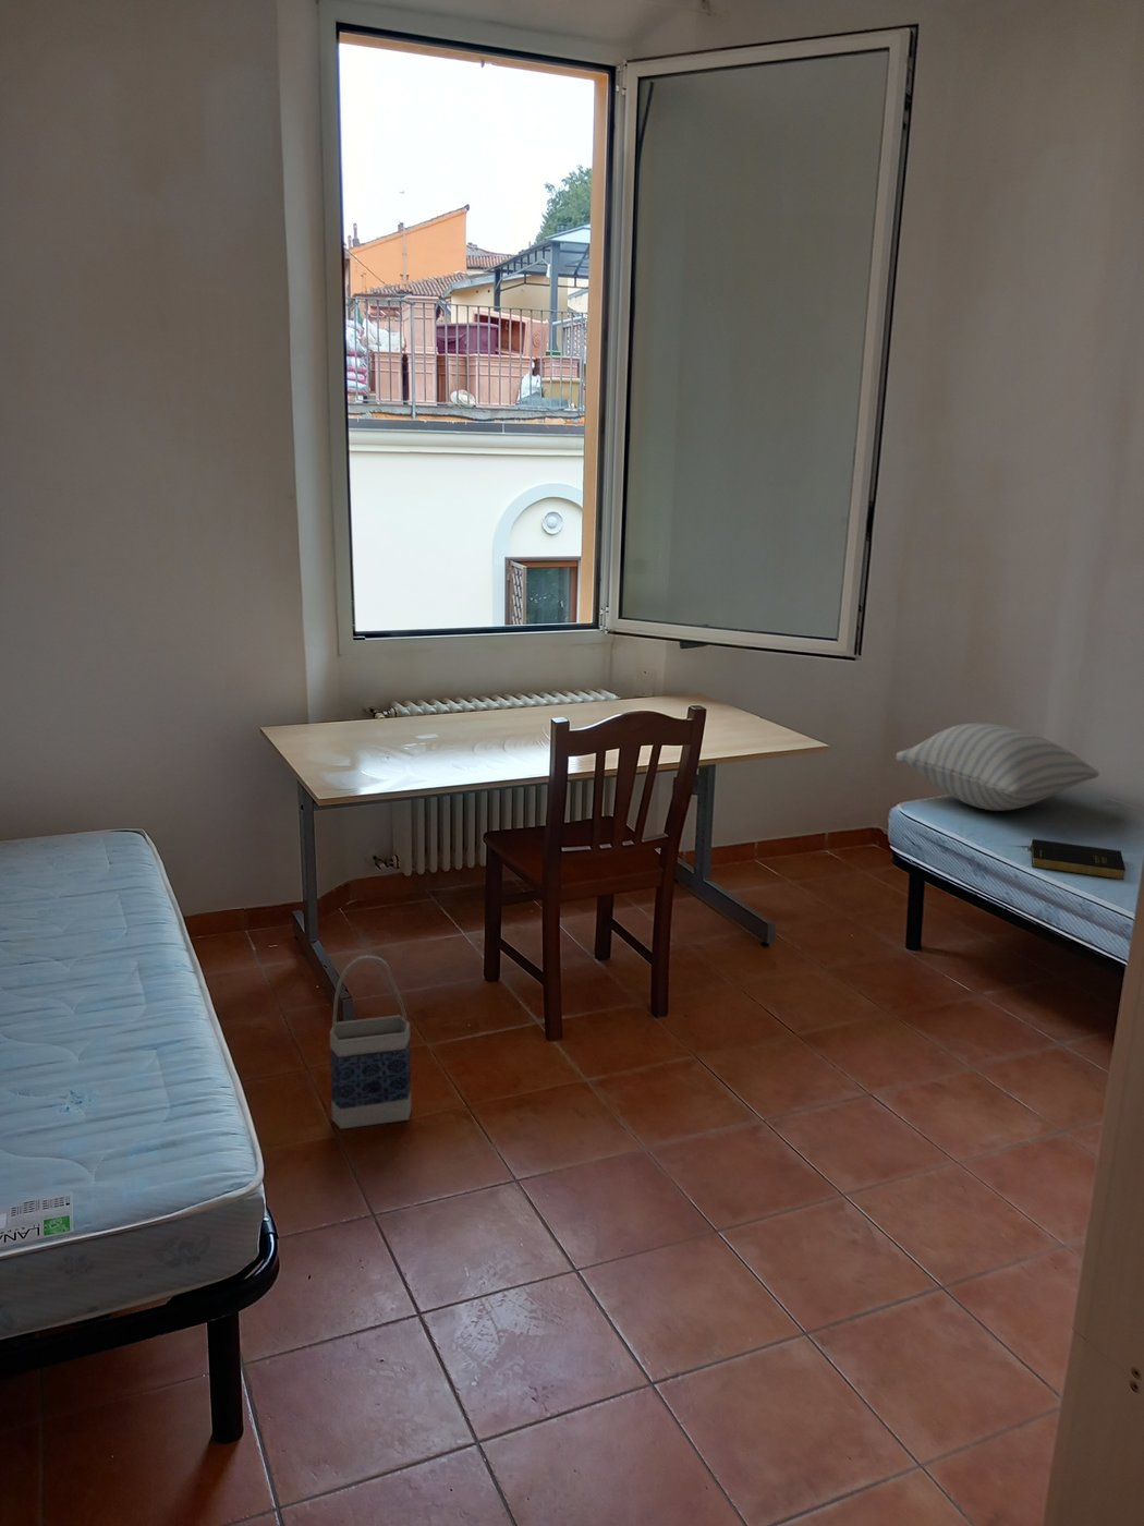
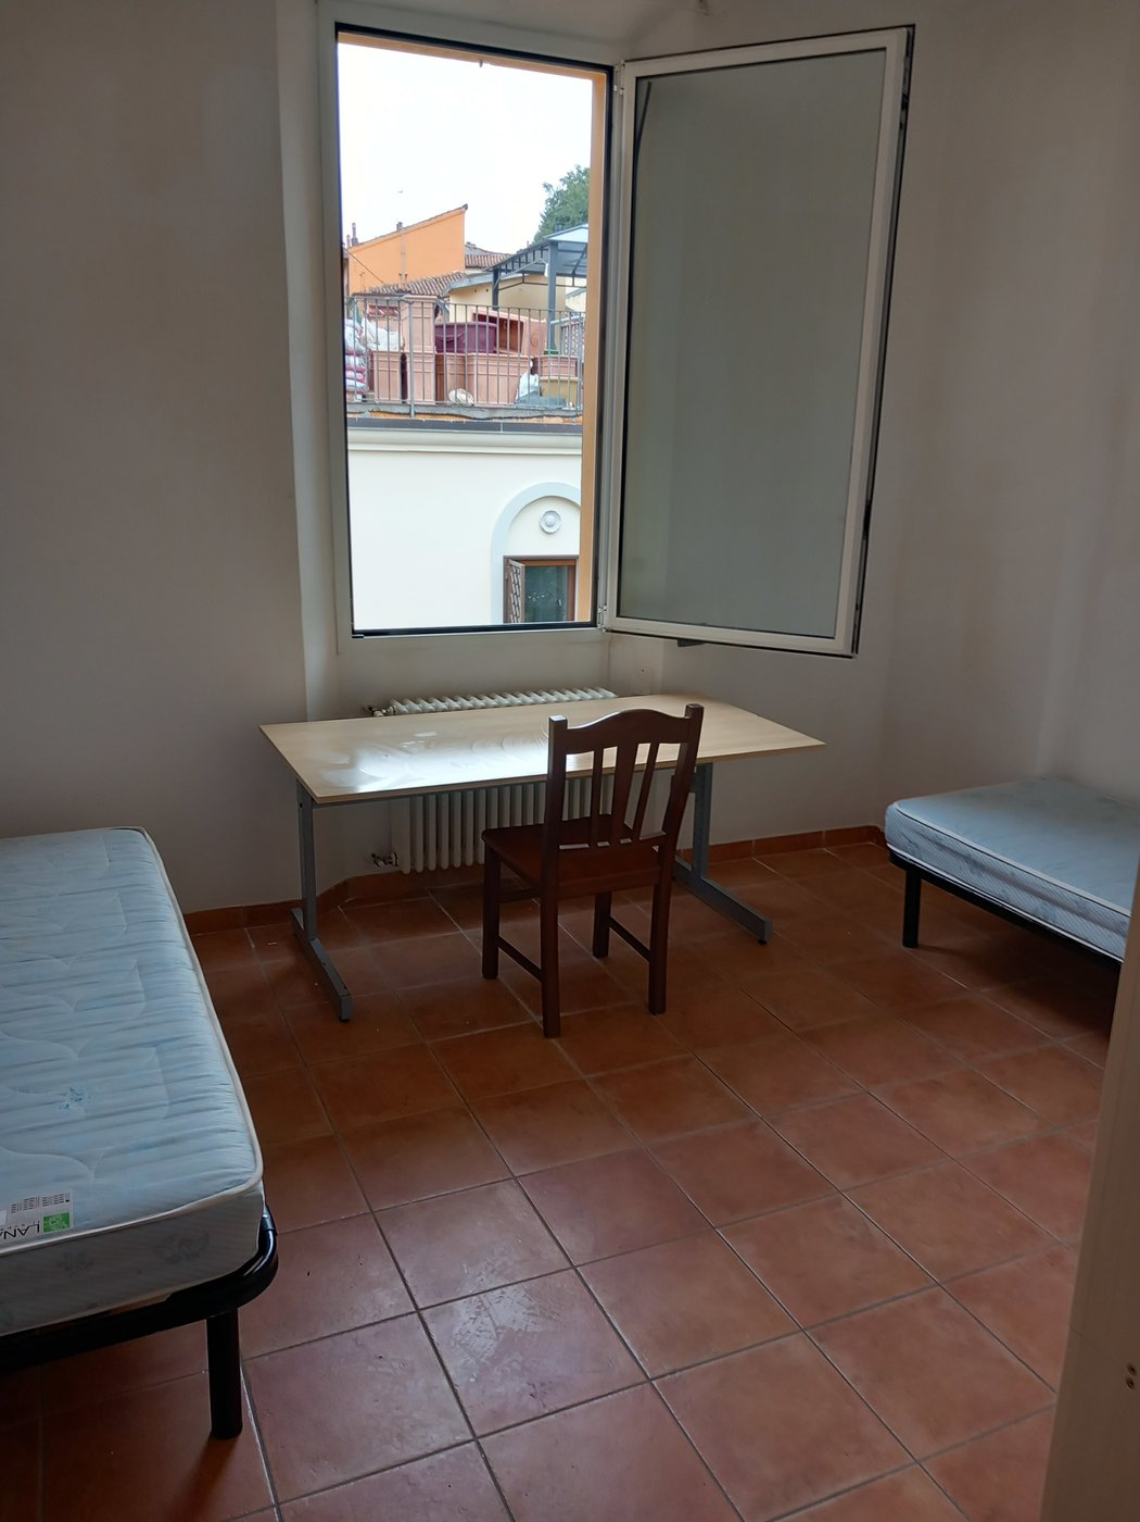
- bag [329,954,412,1131]
- pillow [894,722,1101,812]
- book [1029,839,1126,881]
